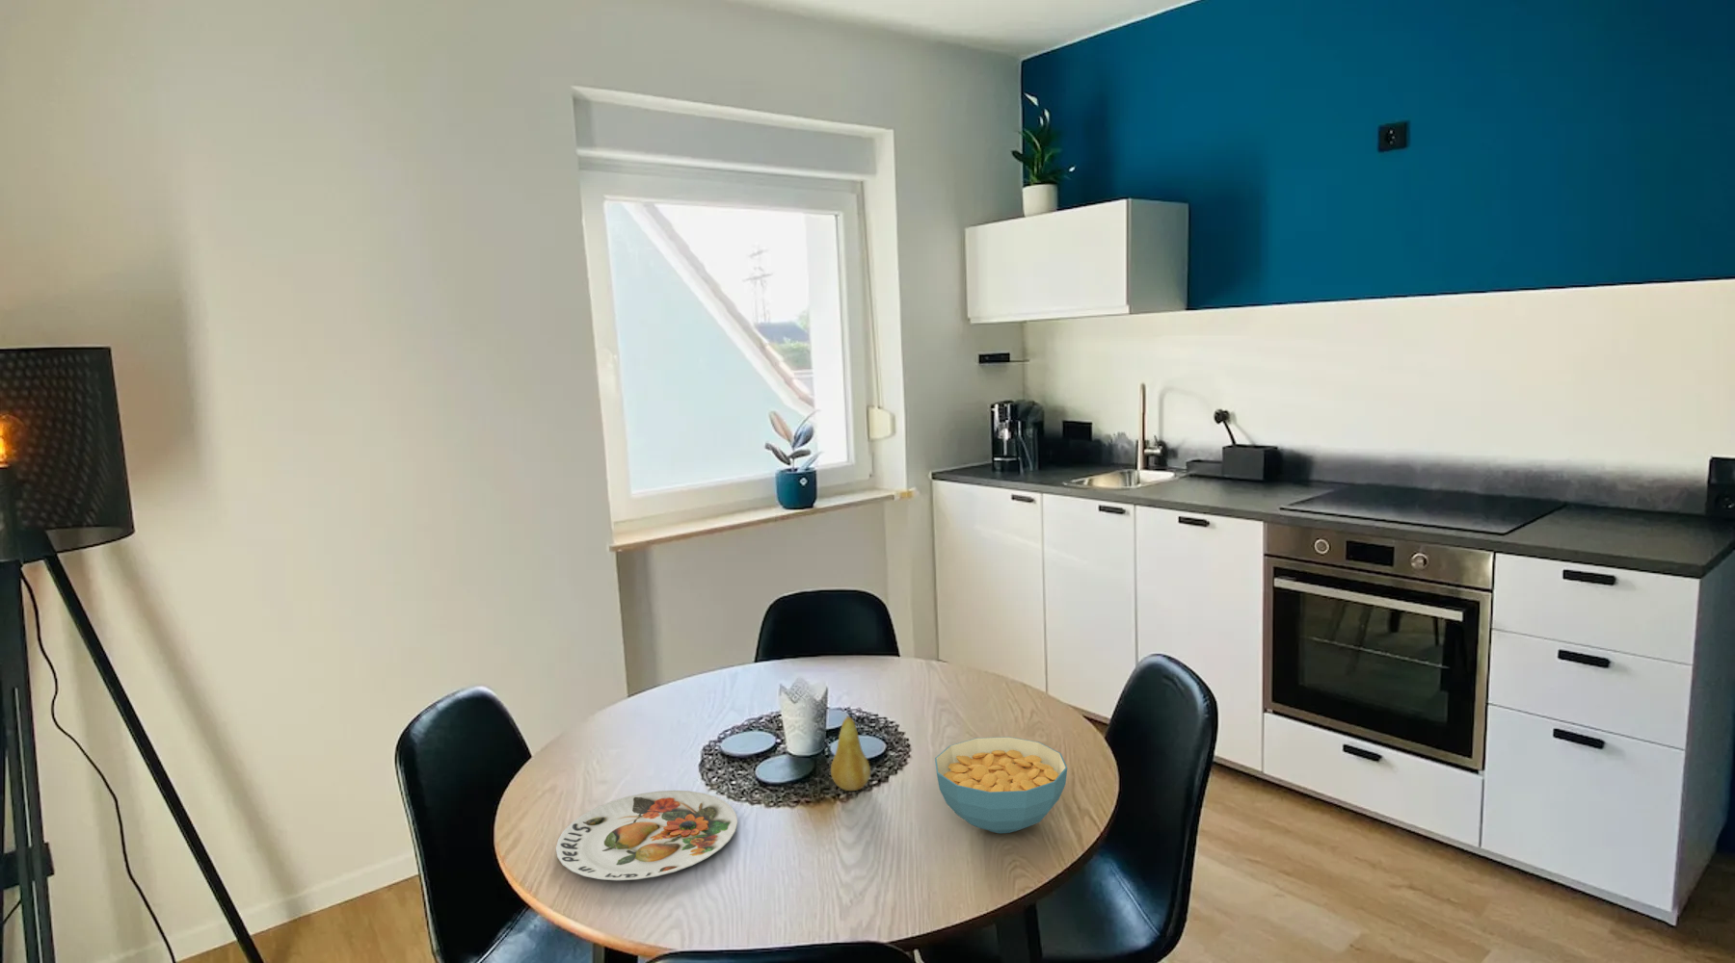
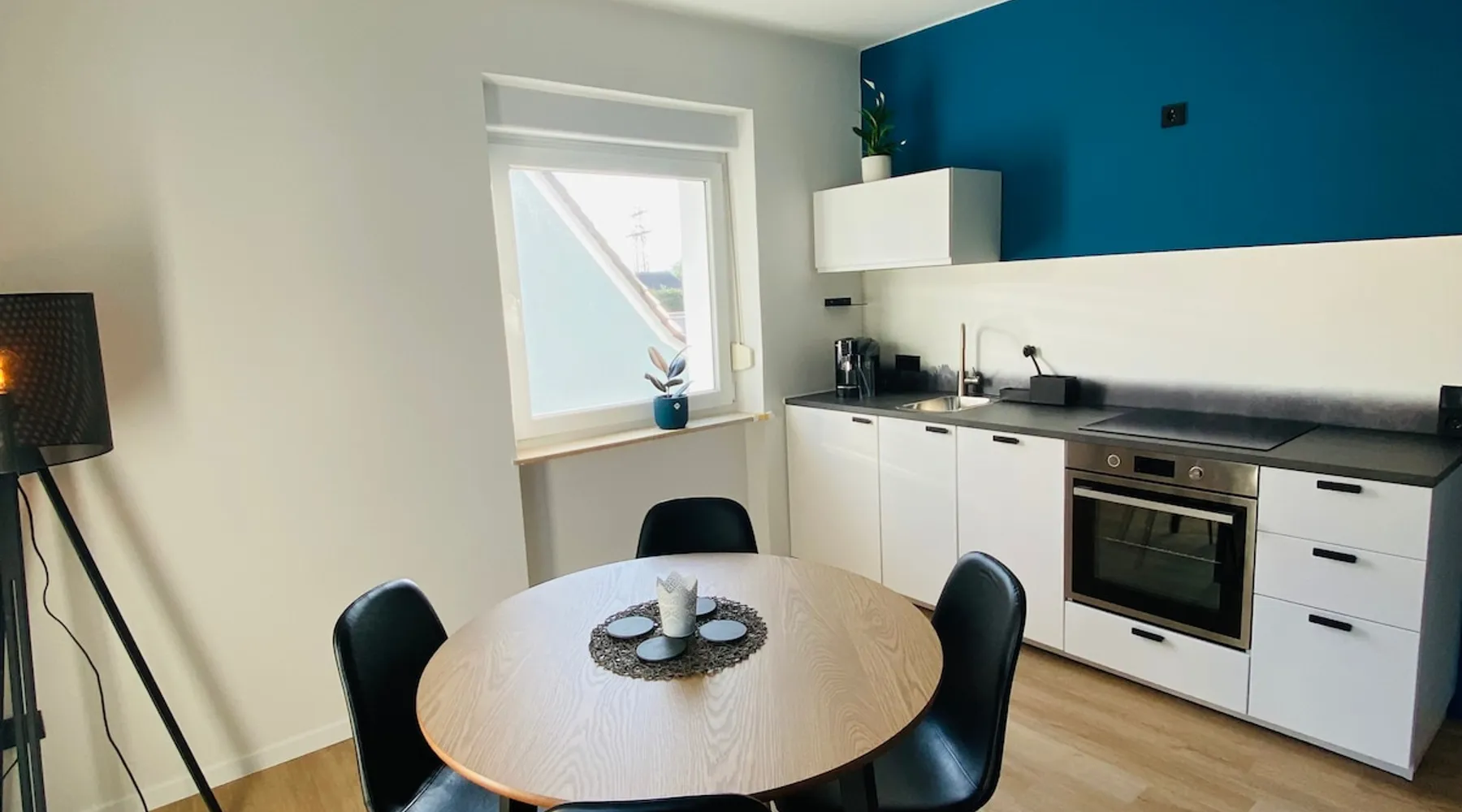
- fruit [830,715,871,791]
- cereal bowl [934,735,1068,834]
- plate [555,790,738,881]
